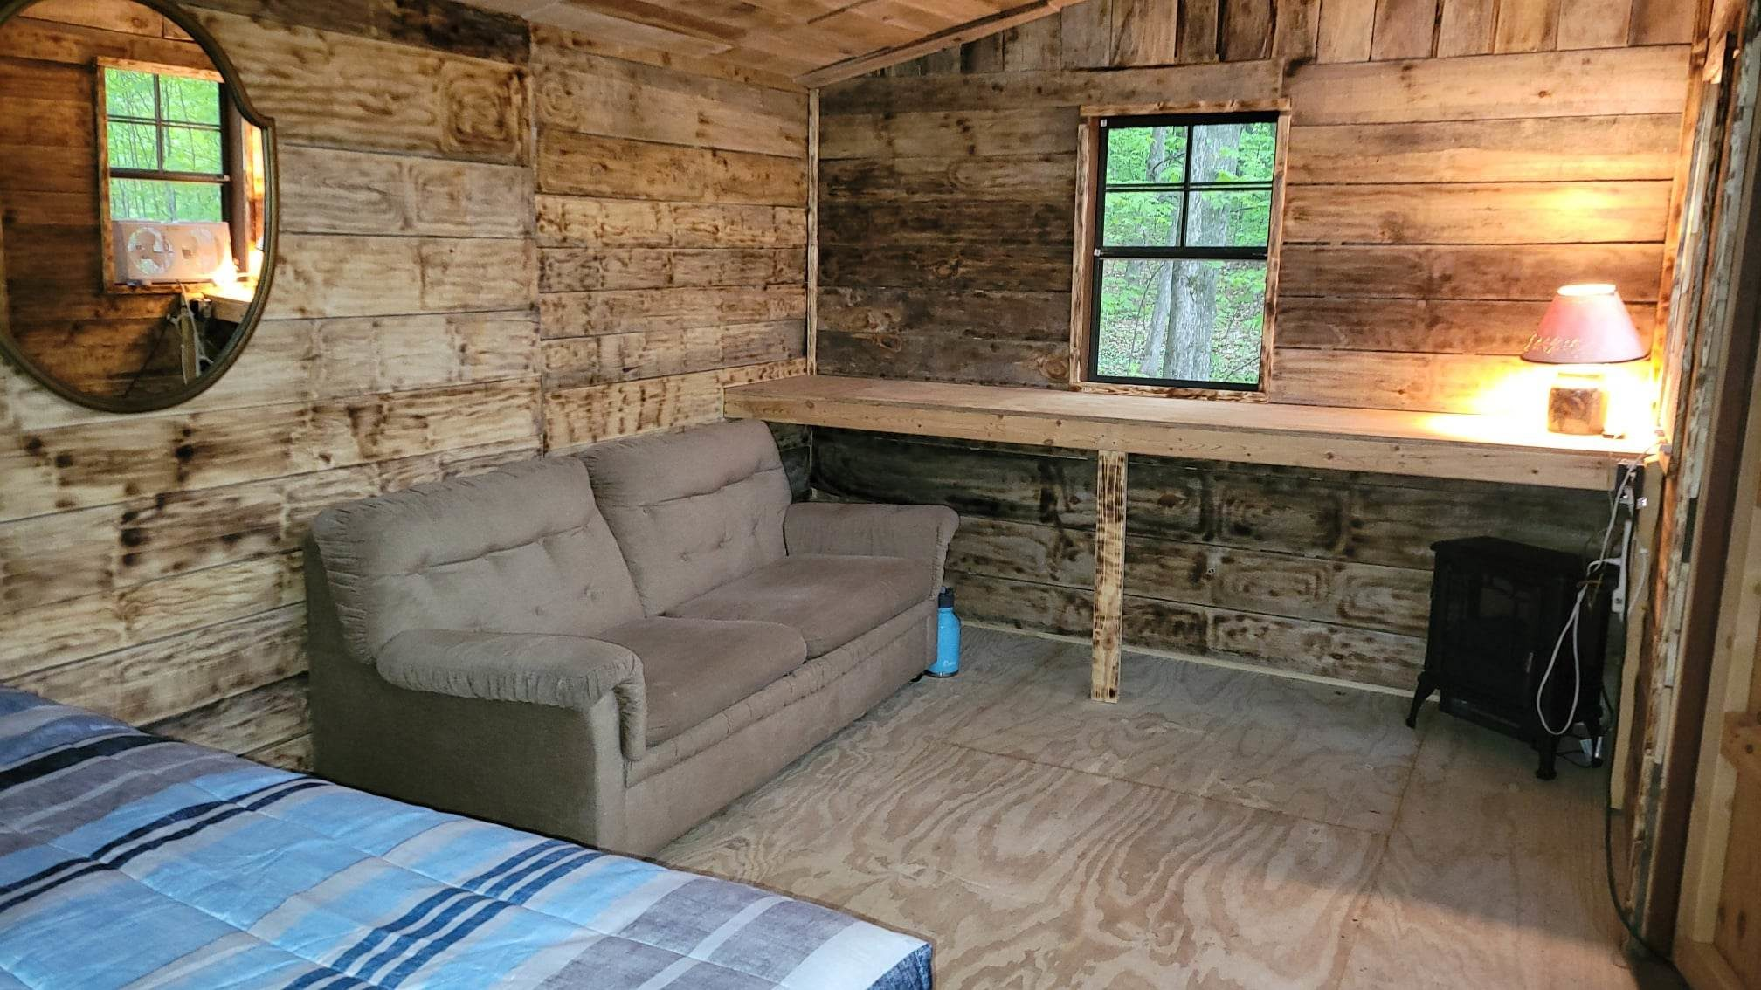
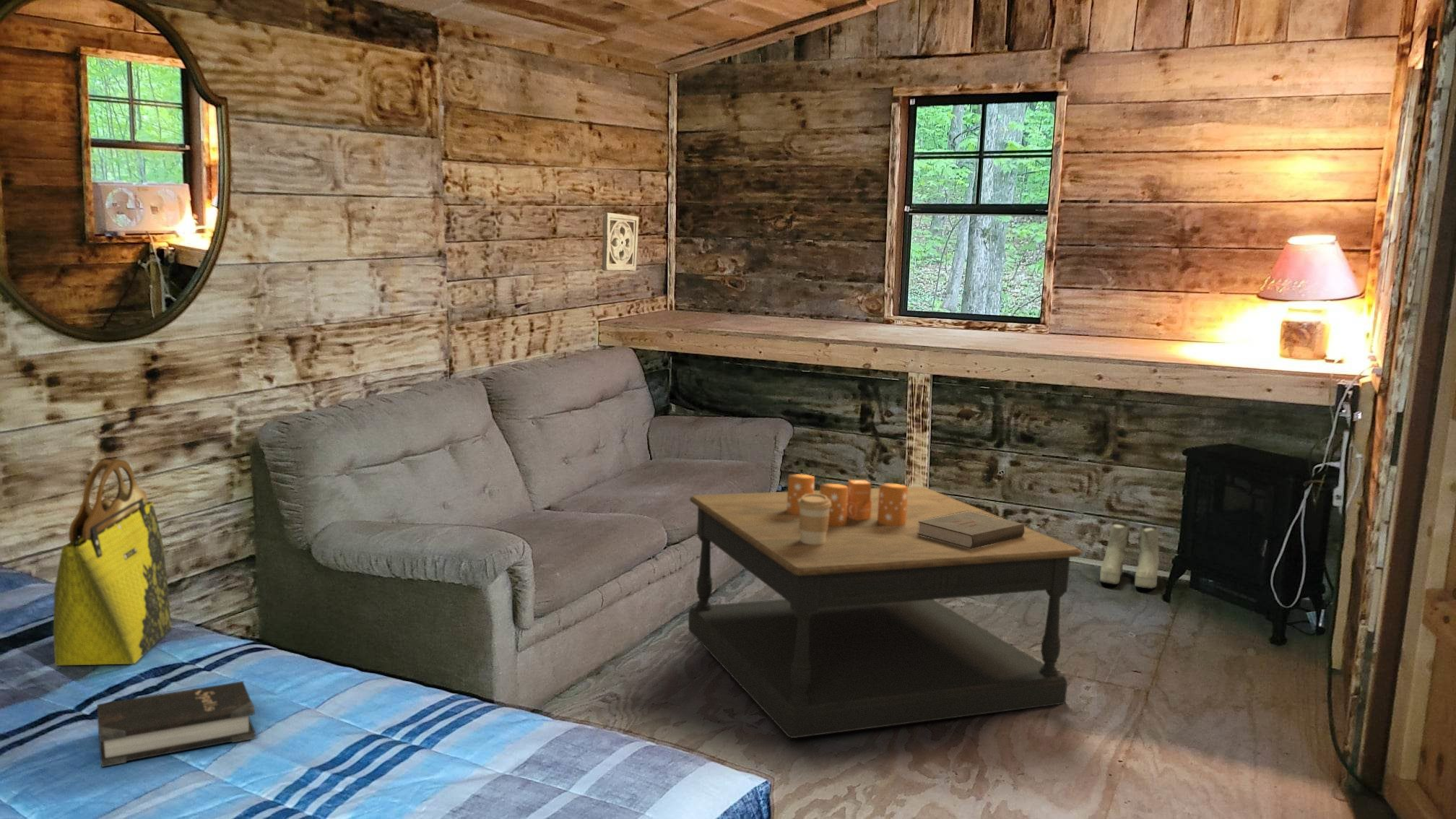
+ tote bag [53,459,173,667]
+ book [916,511,1025,549]
+ hardback book [96,680,256,768]
+ coffee table [688,486,1083,739]
+ candle [787,473,908,527]
+ coffee cup [798,494,831,545]
+ boots [1099,521,1160,589]
+ wall ornament [602,212,640,272]
